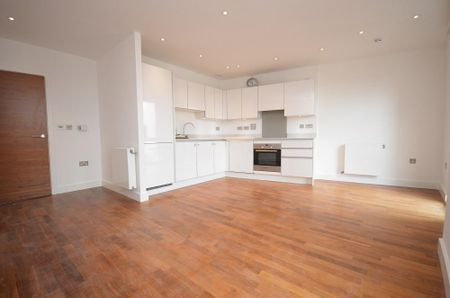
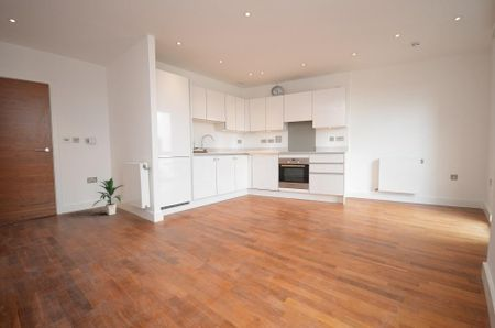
+ indoor plant [91,177,124,216]
